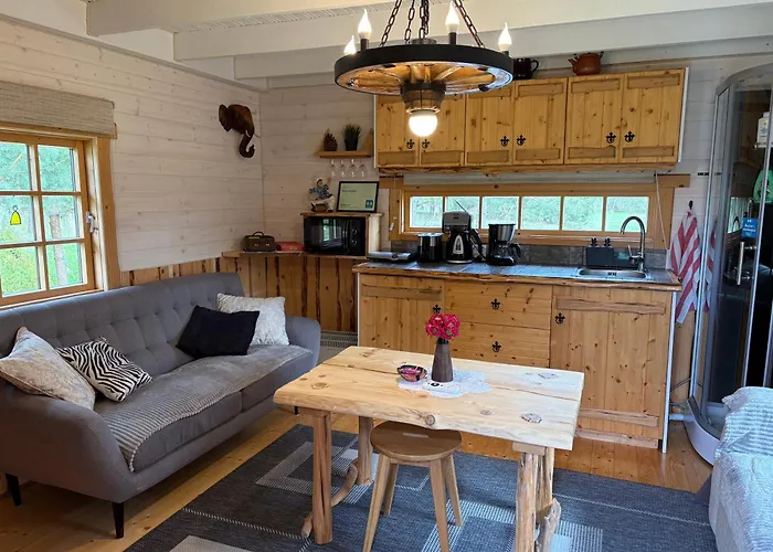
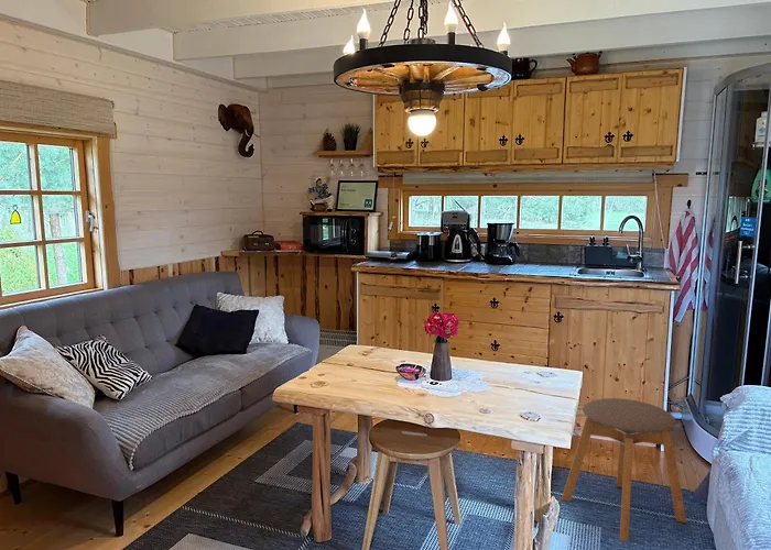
+ stool [561,397,687,543]
